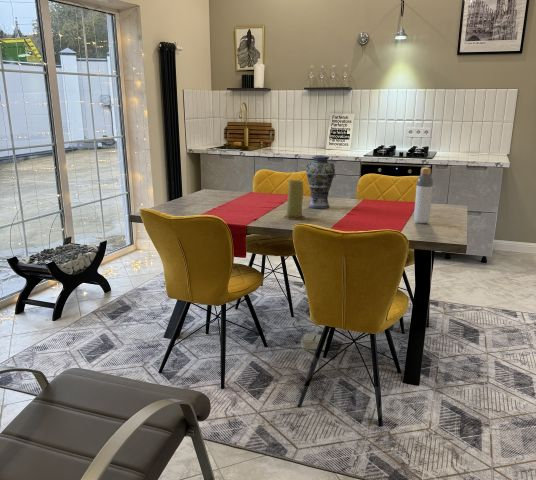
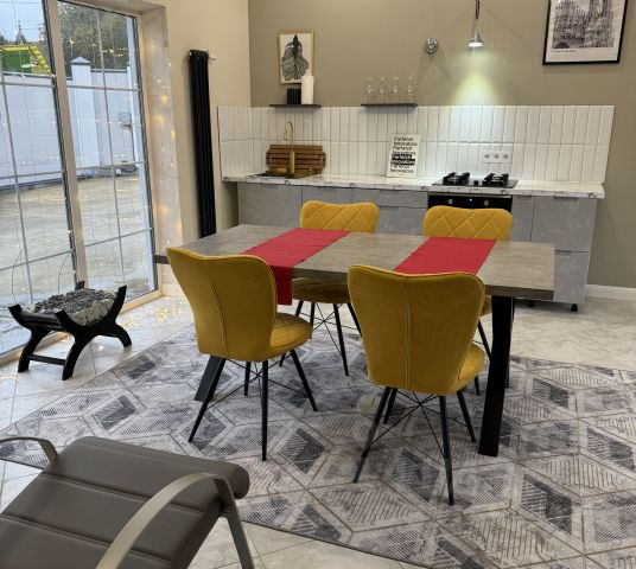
- candle [283,179,306,220]
- bottle [413,167,434,224]
- vase [305,155,336,210]
